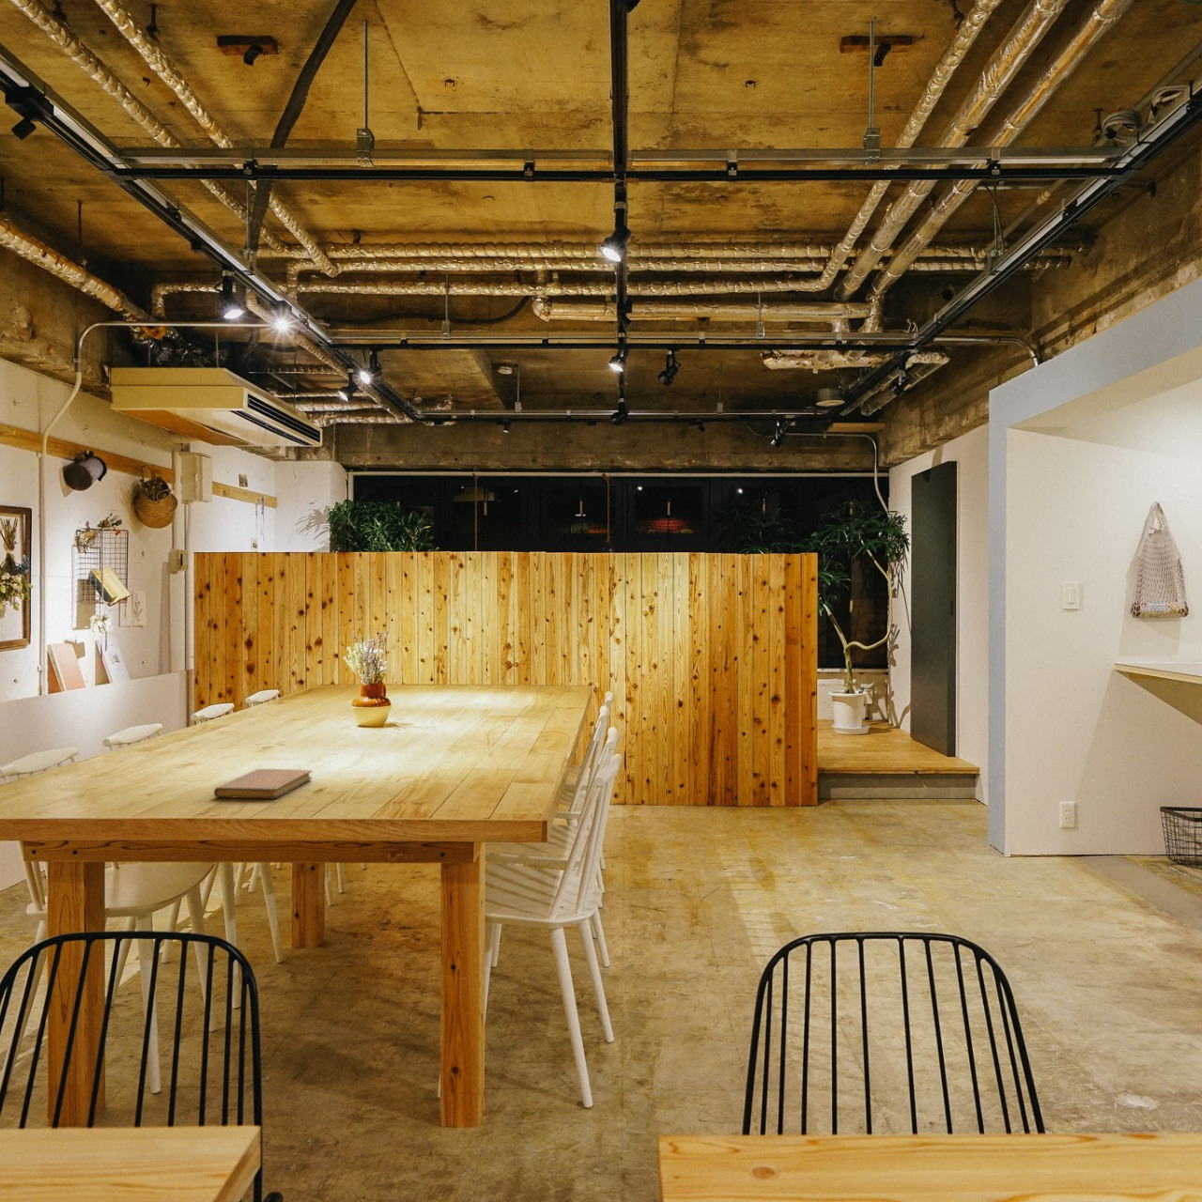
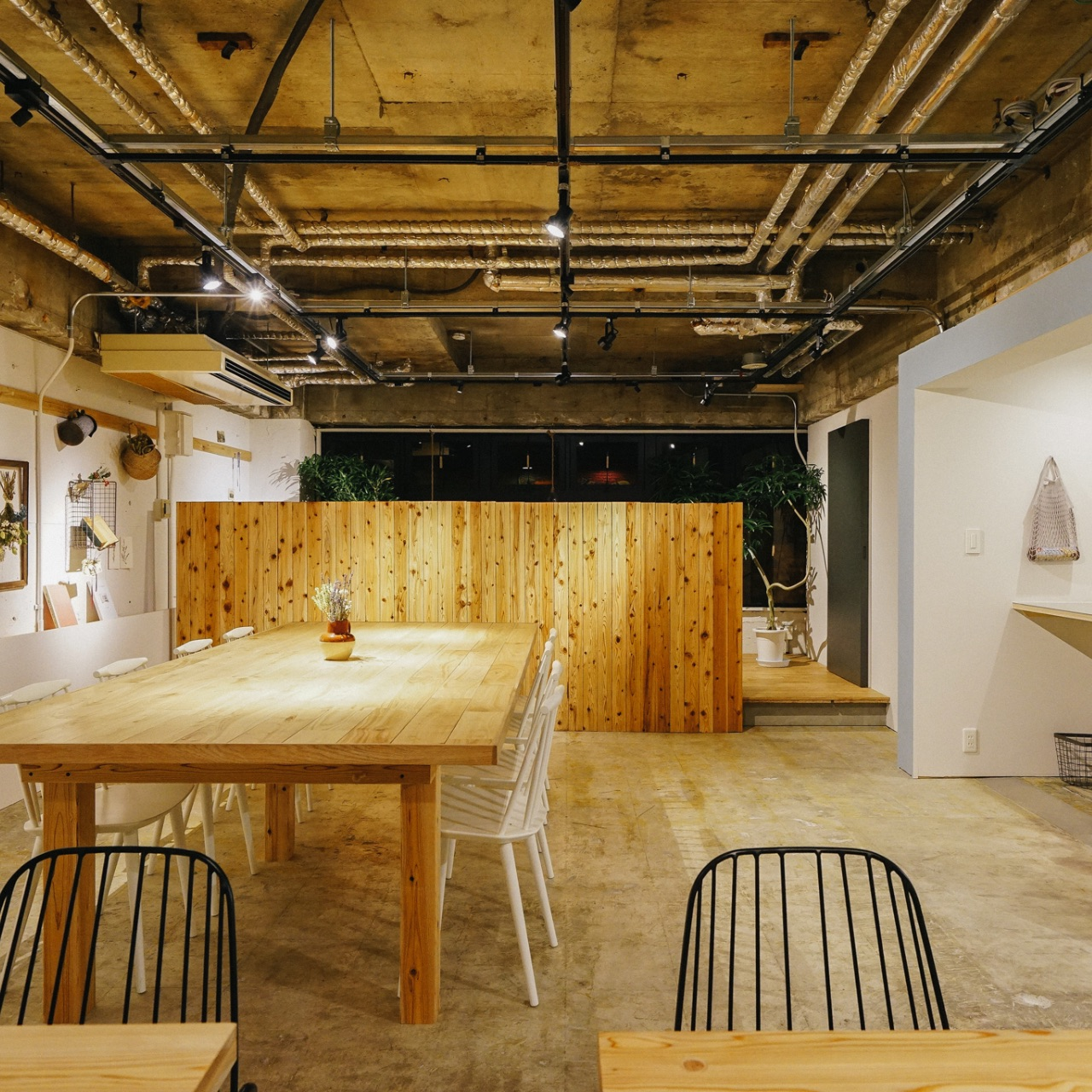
- notebook [214,768,313,800]
